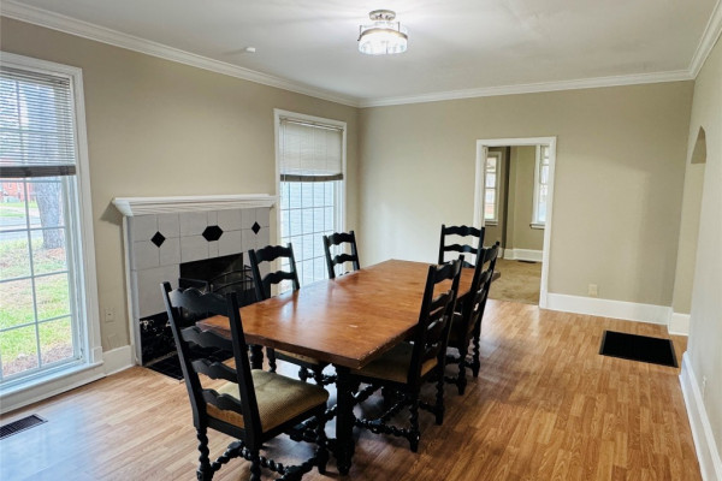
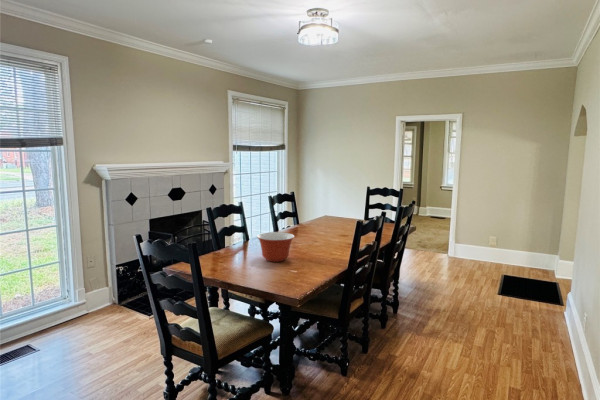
+ mixing bowl [256,231,295,263]
